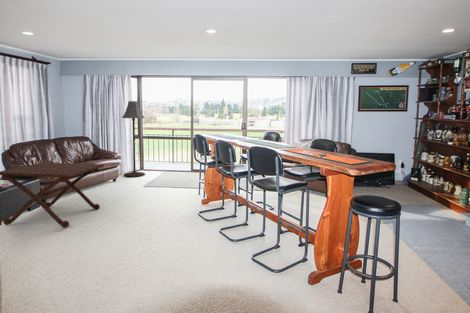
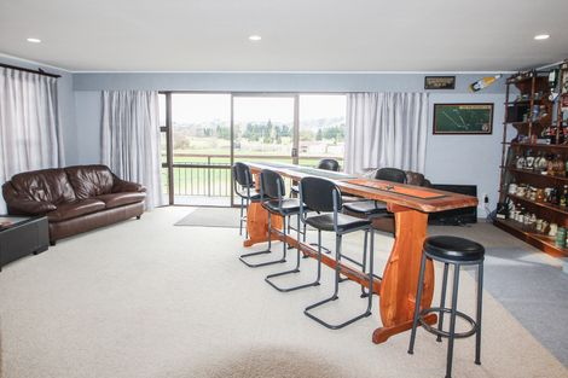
- floor lamp [121,100,146,178]
- side table [0,161,105,229]
